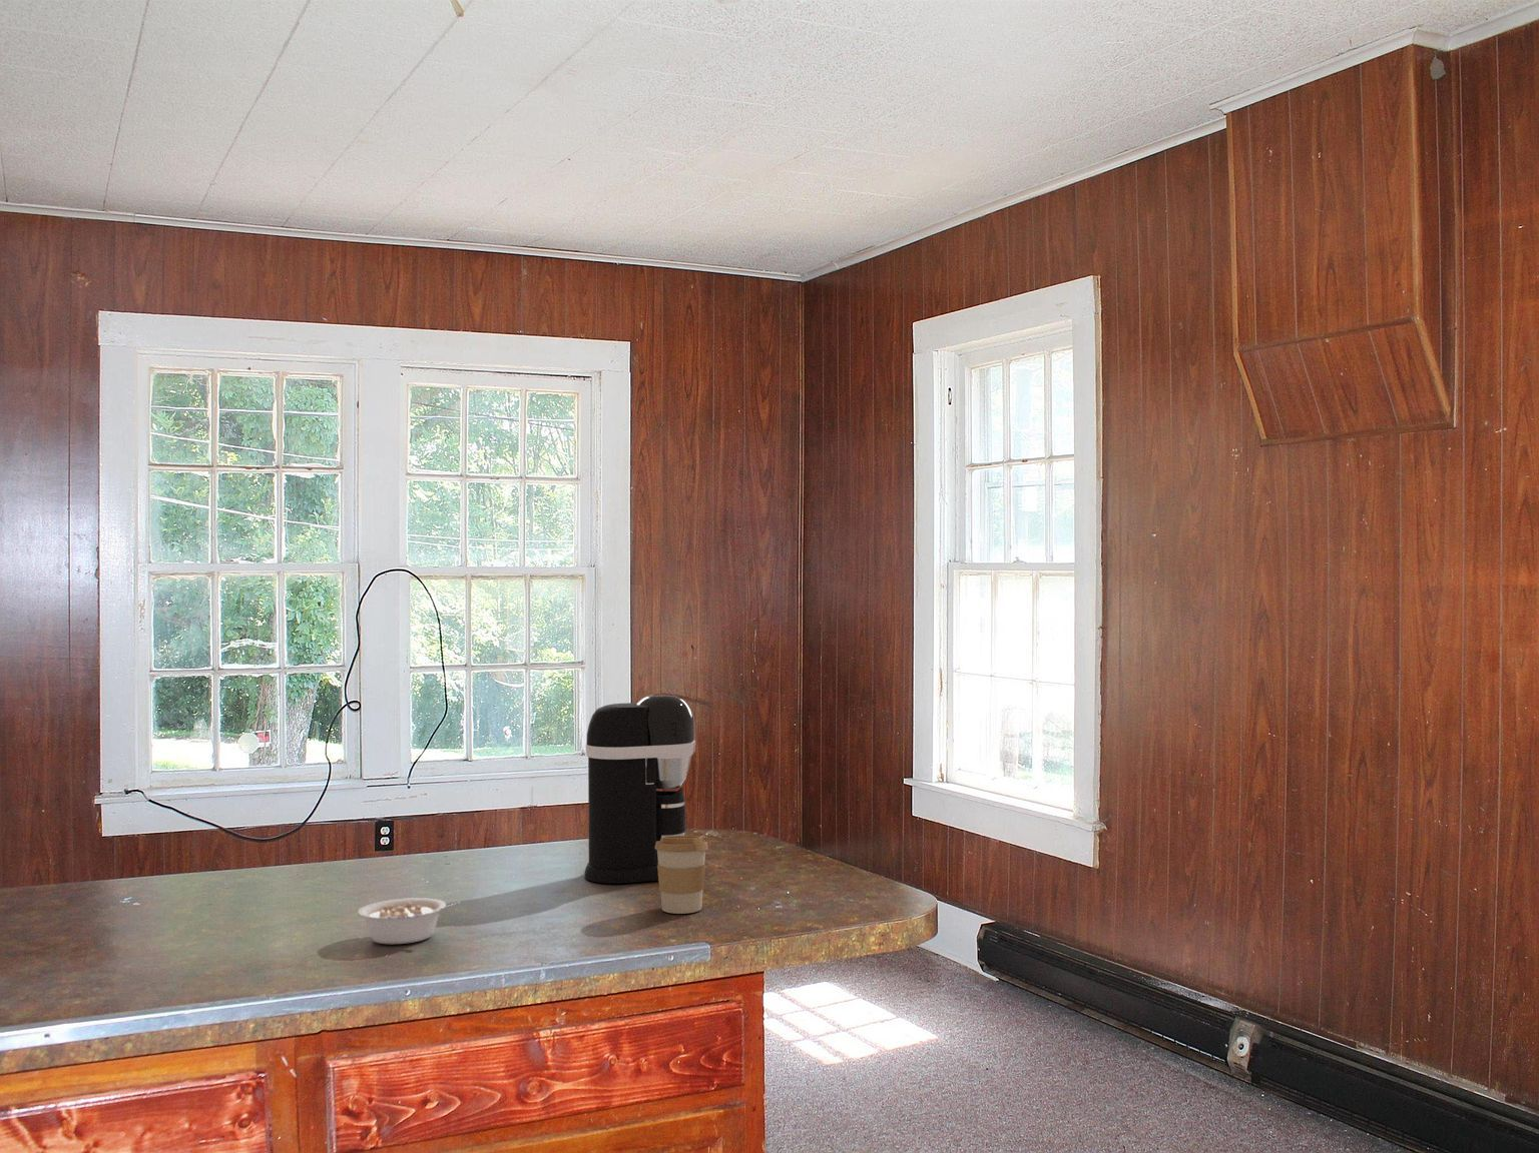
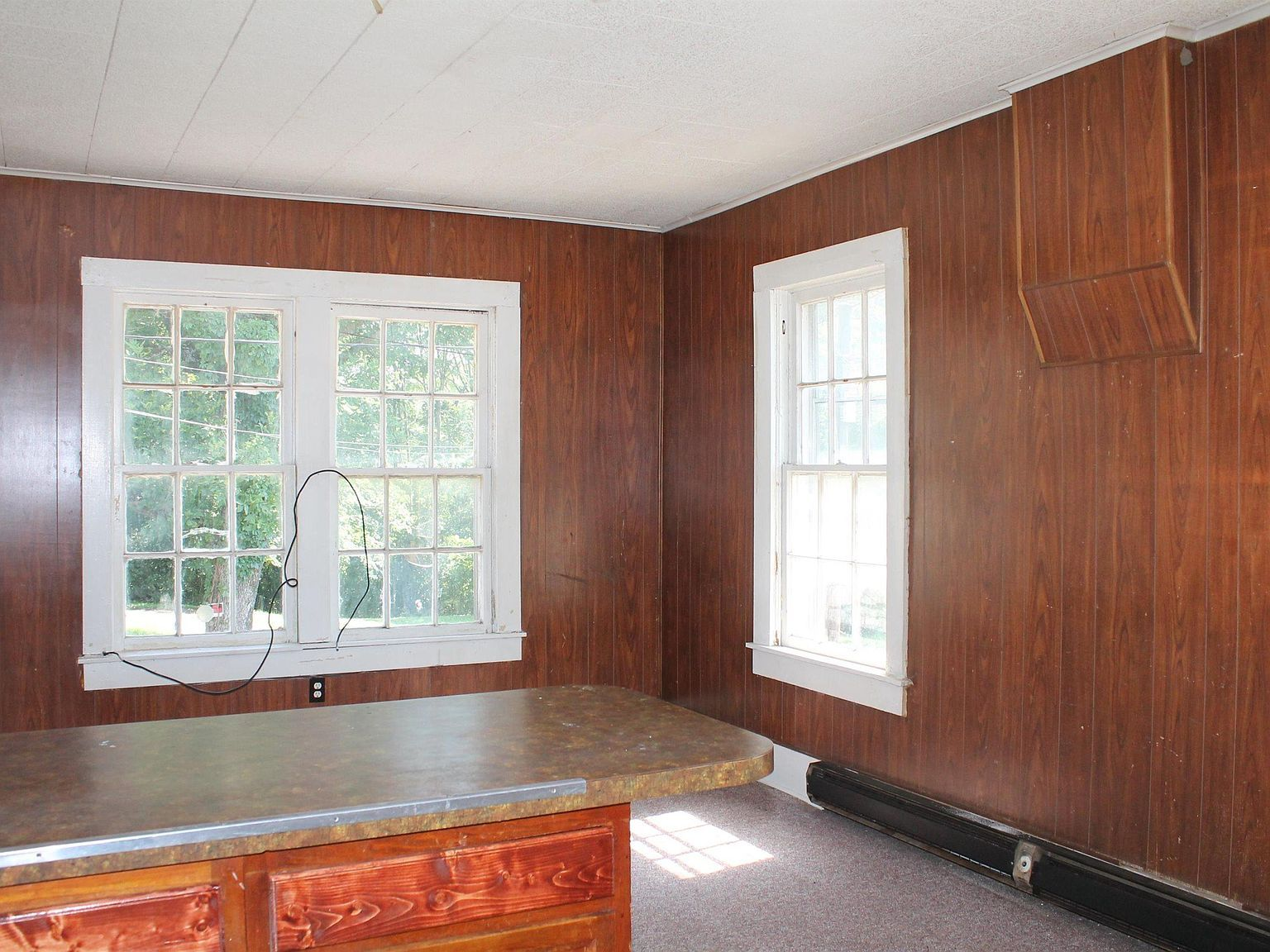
- legume [357,896,458,945]
- coffee maker [583,693,697,885]
- coffee cup [656,834,709,914]
